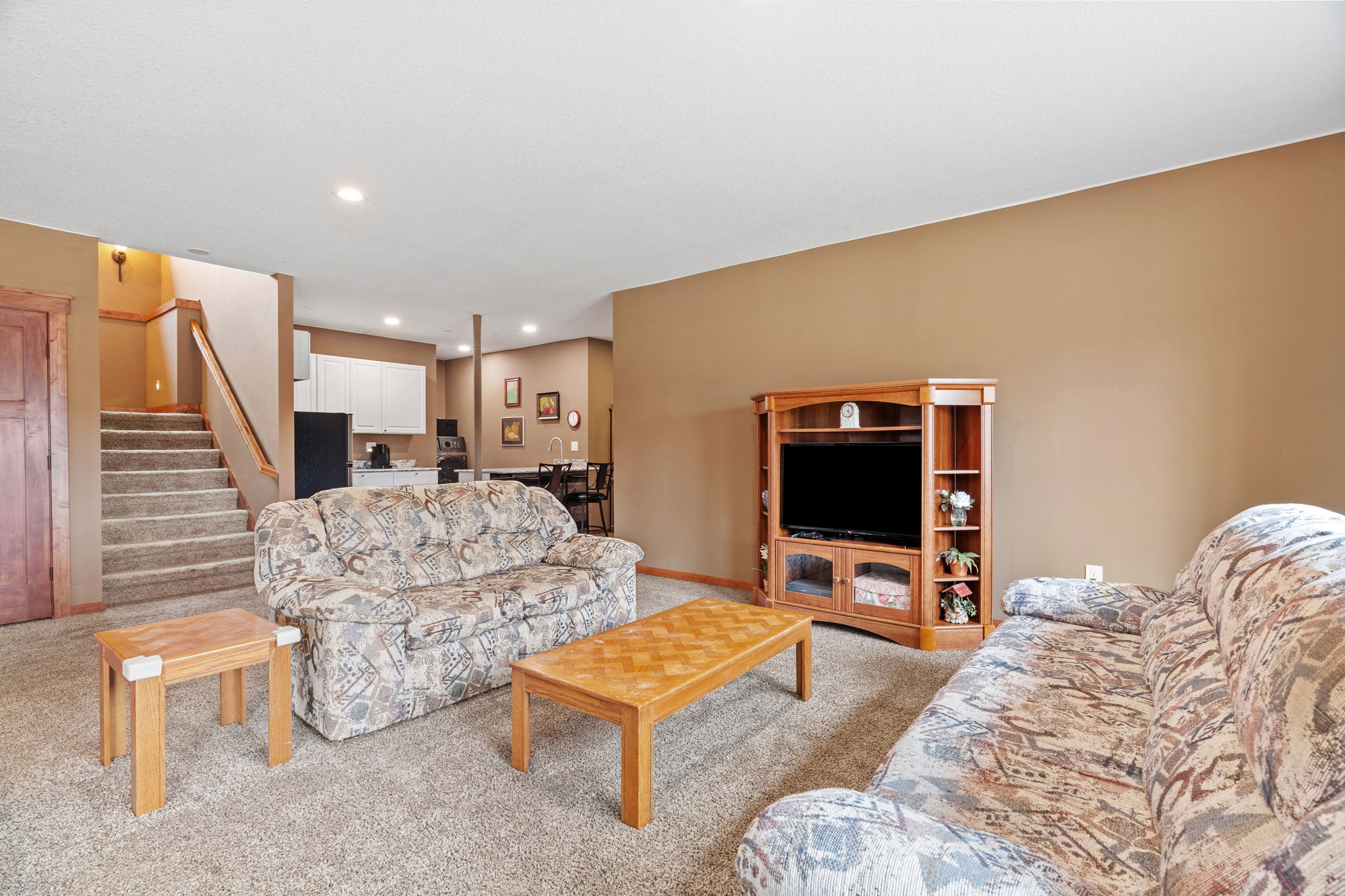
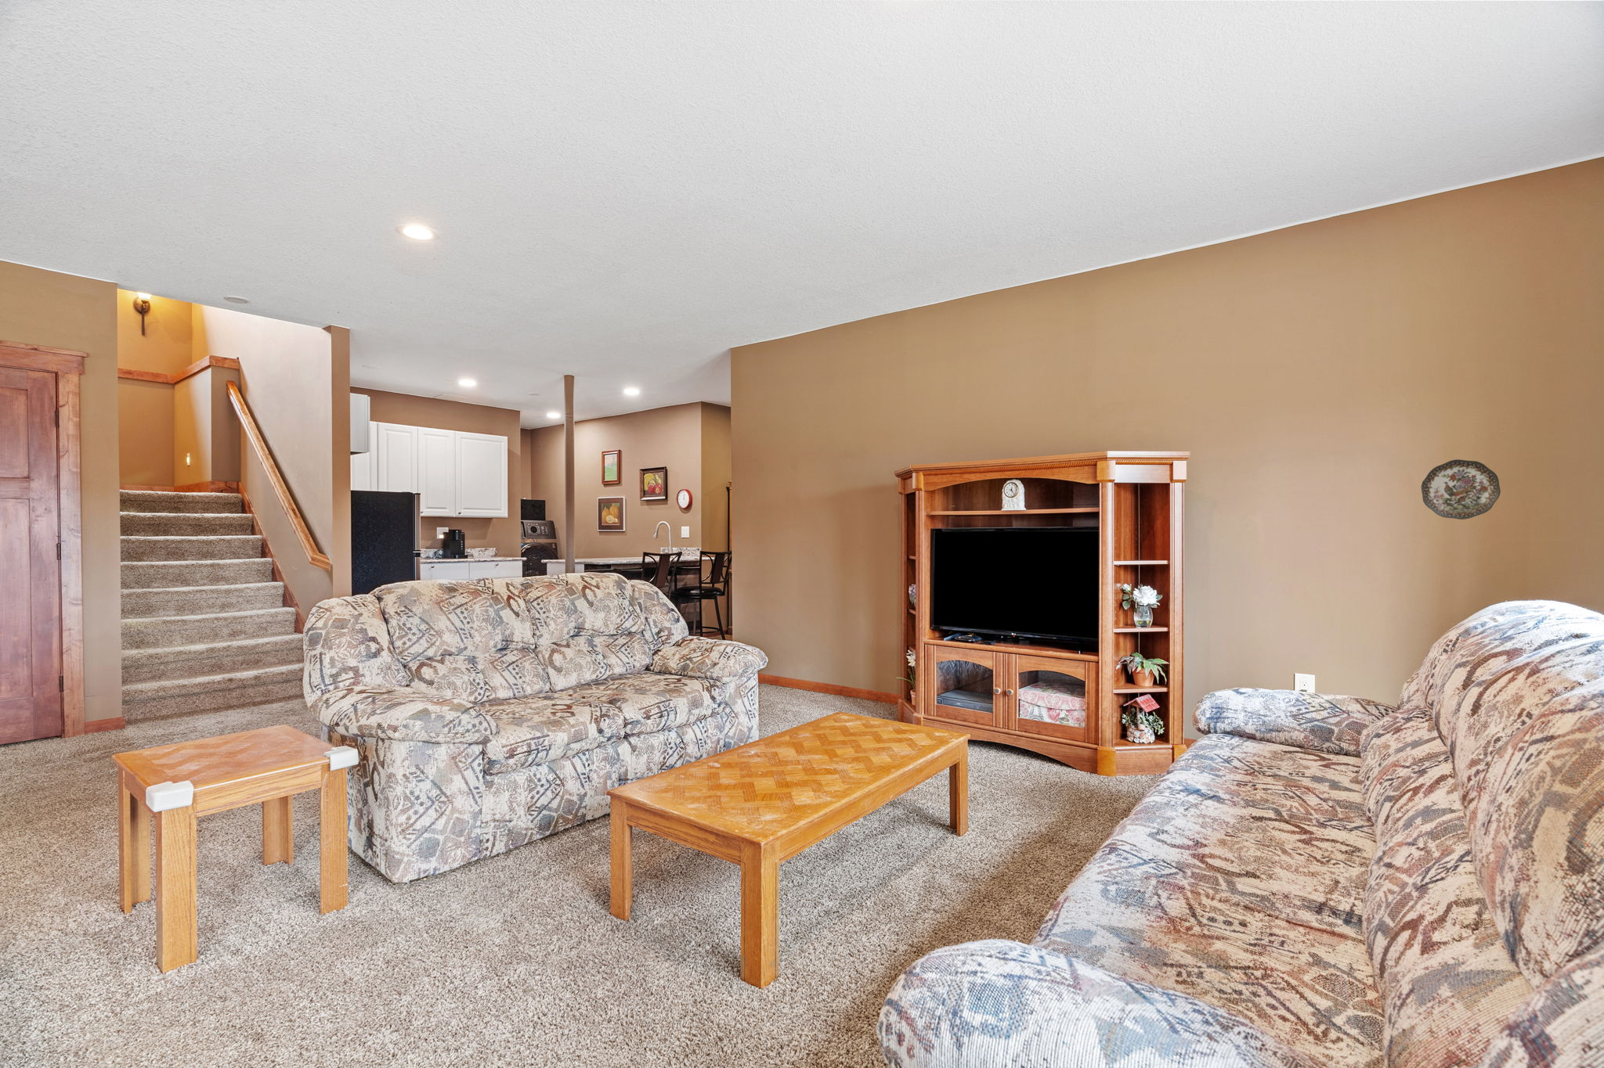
+ decorative plate [1420,459,1501,521]
